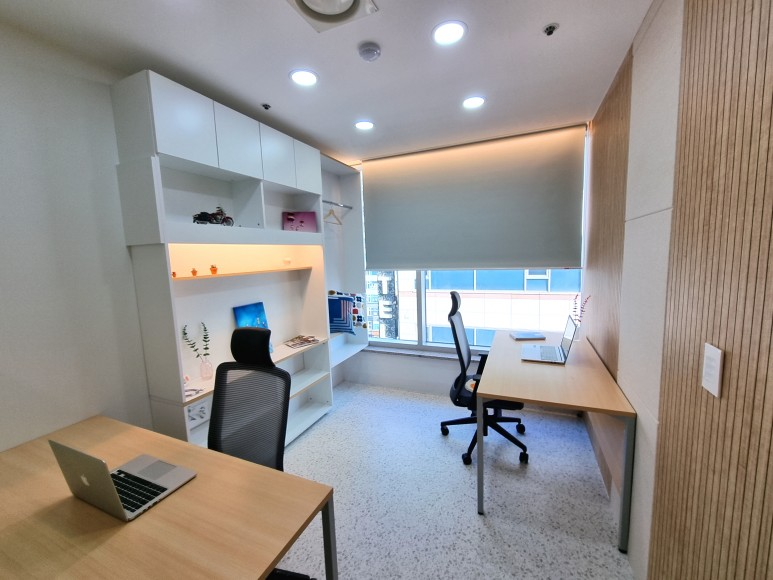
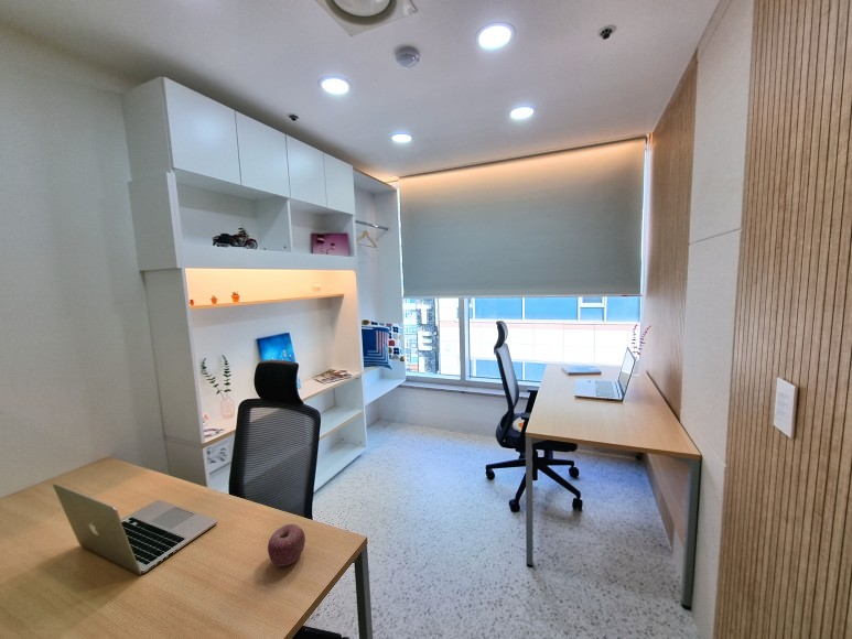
+ apple [267,523,306,567]
